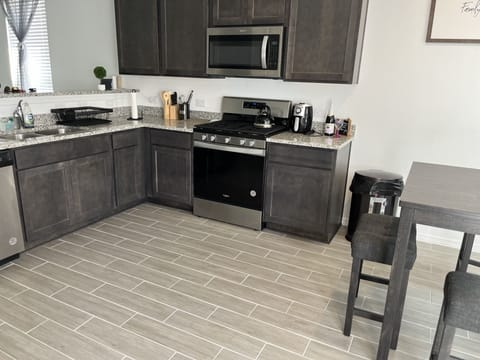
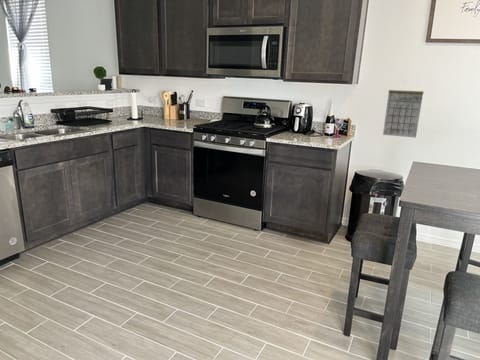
+ calendar [382,80,425,139]
